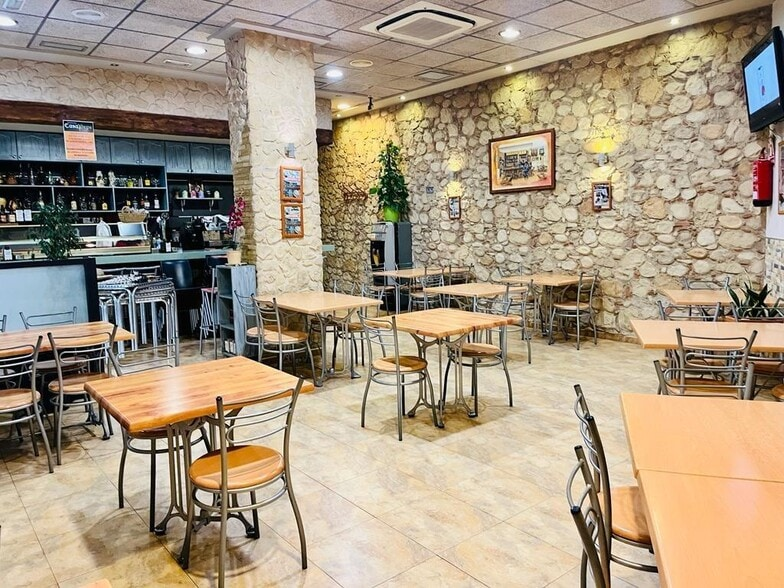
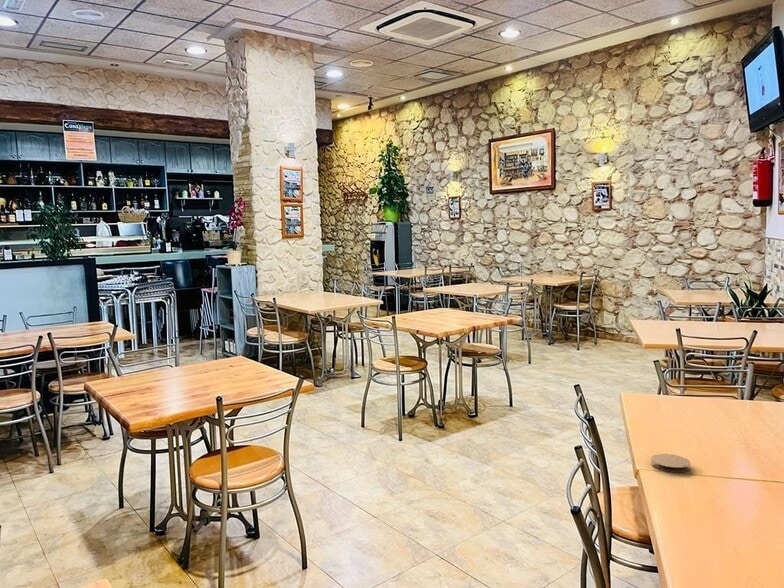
+ coaster [650,453,691,473]
